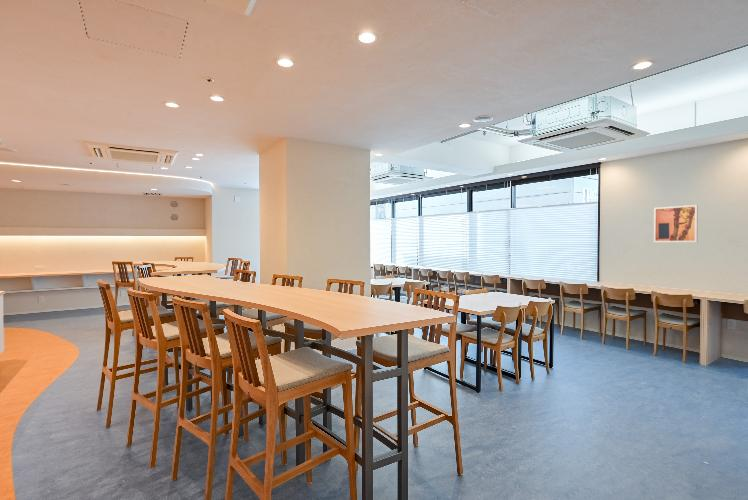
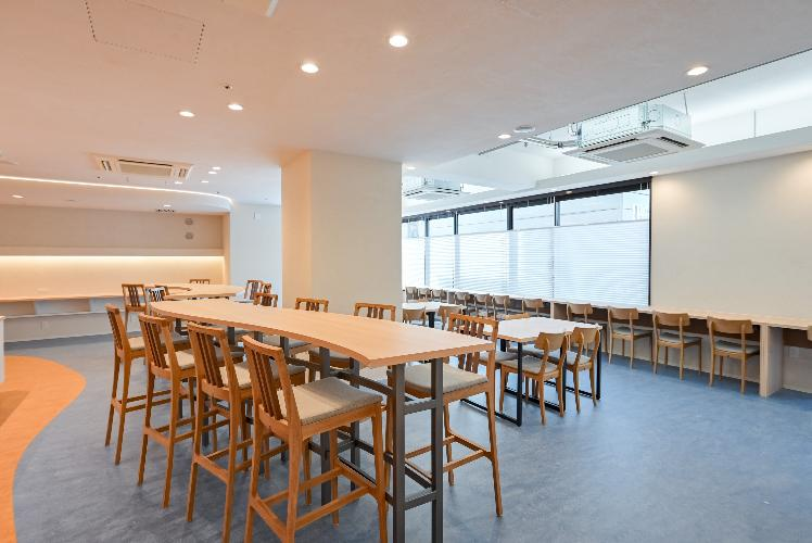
- wall art [653,204,699,243]
